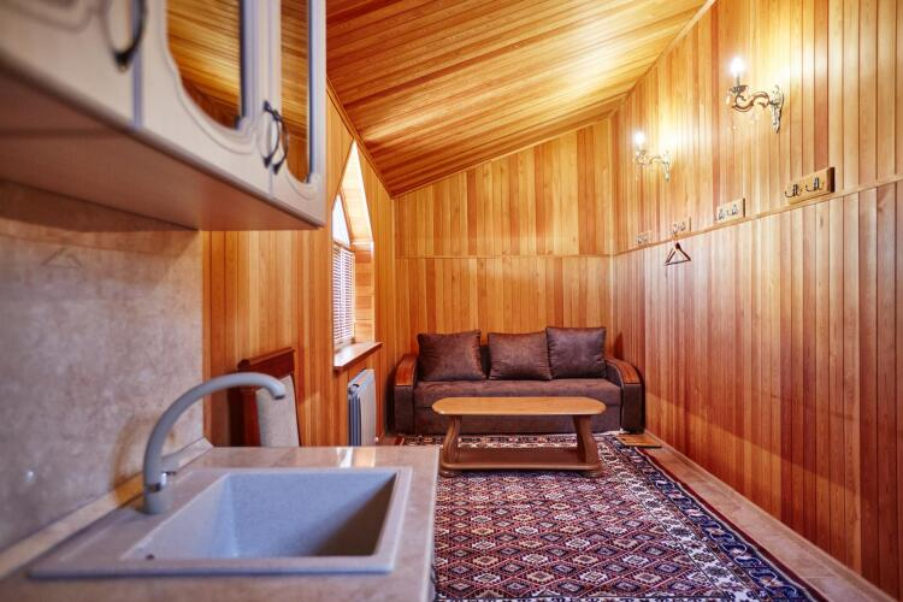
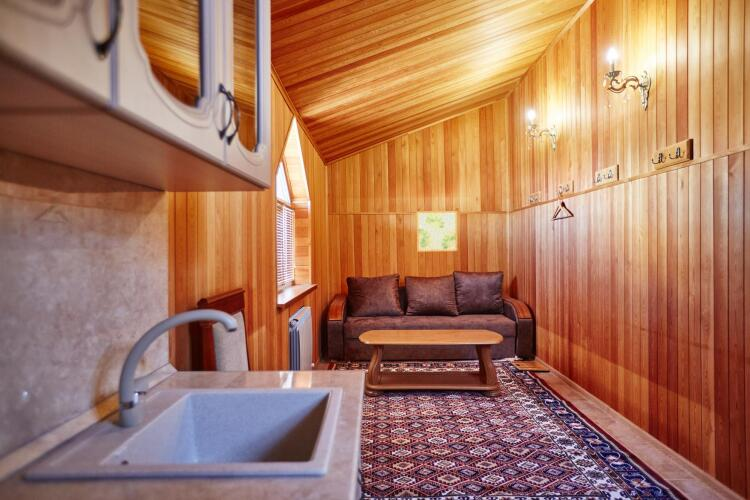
+ wall art [415,210,458,253]
